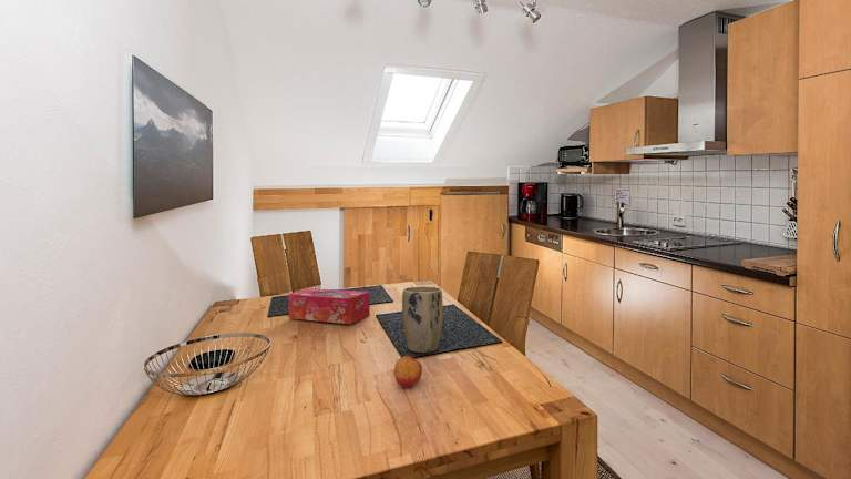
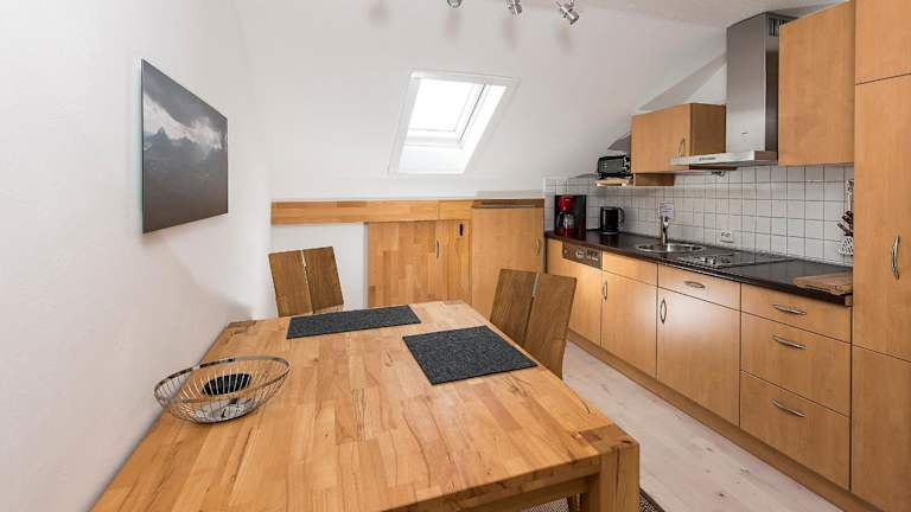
- plant pot [401,285,444,354]
- fruit [392,355,423,388]
- tissue box [287,287,371,325]
